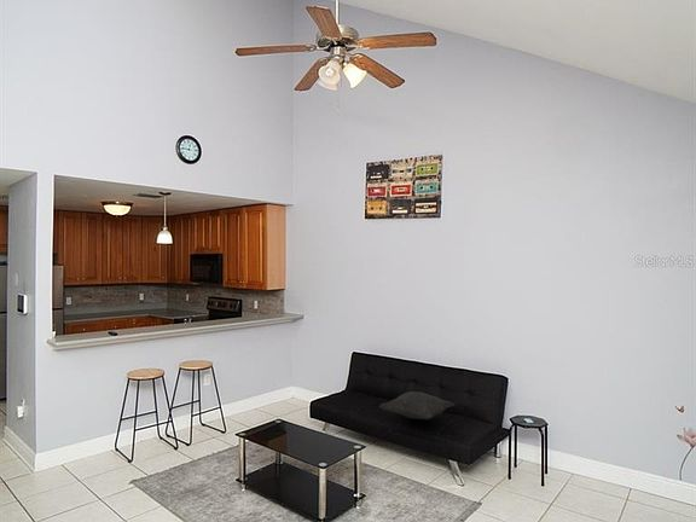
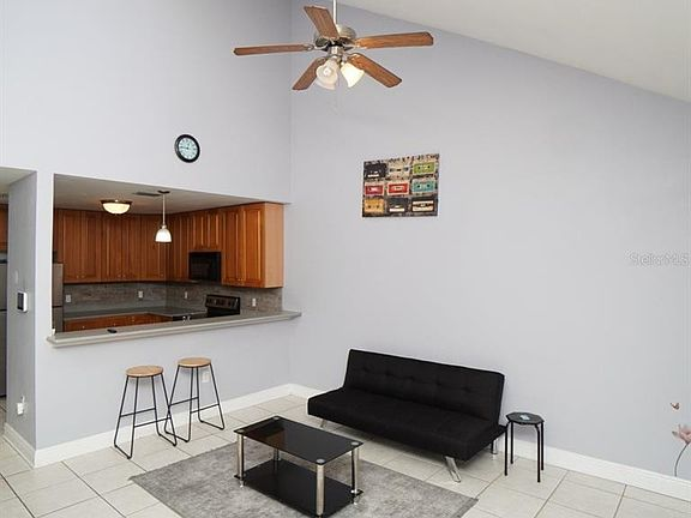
- decorative pillow [378,390,456,420]
